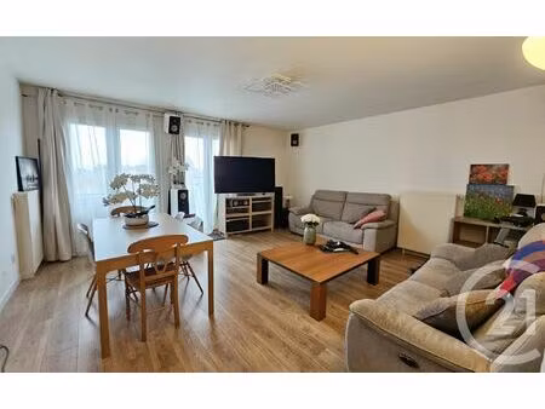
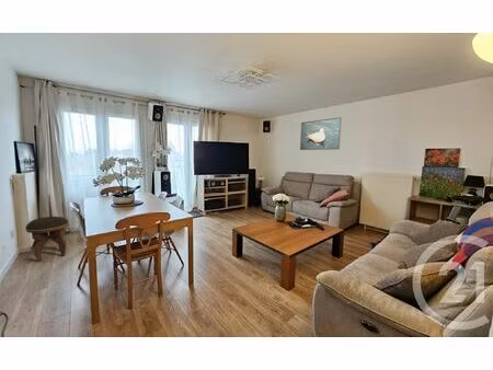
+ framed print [299,116,343,151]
+ footstool [24,216,69,263]
